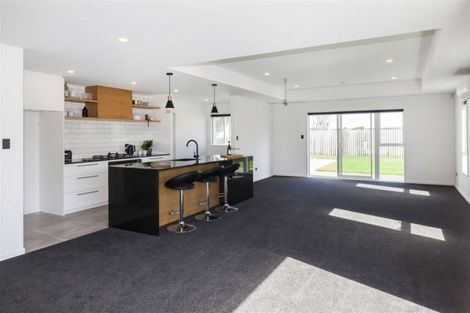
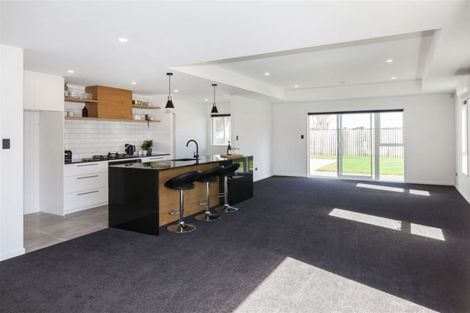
- ceiling fan [267,78,305,107]
